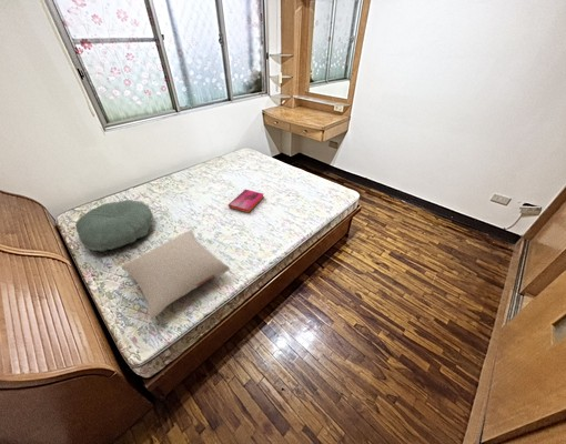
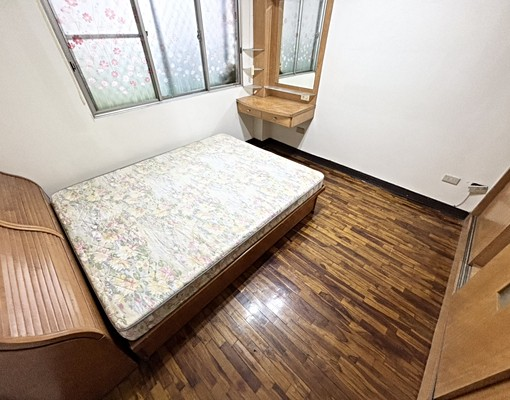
- hardback book [228,188,265,214]
- pillow [74,199,154,252]
- pillow [120,230,231,320]
